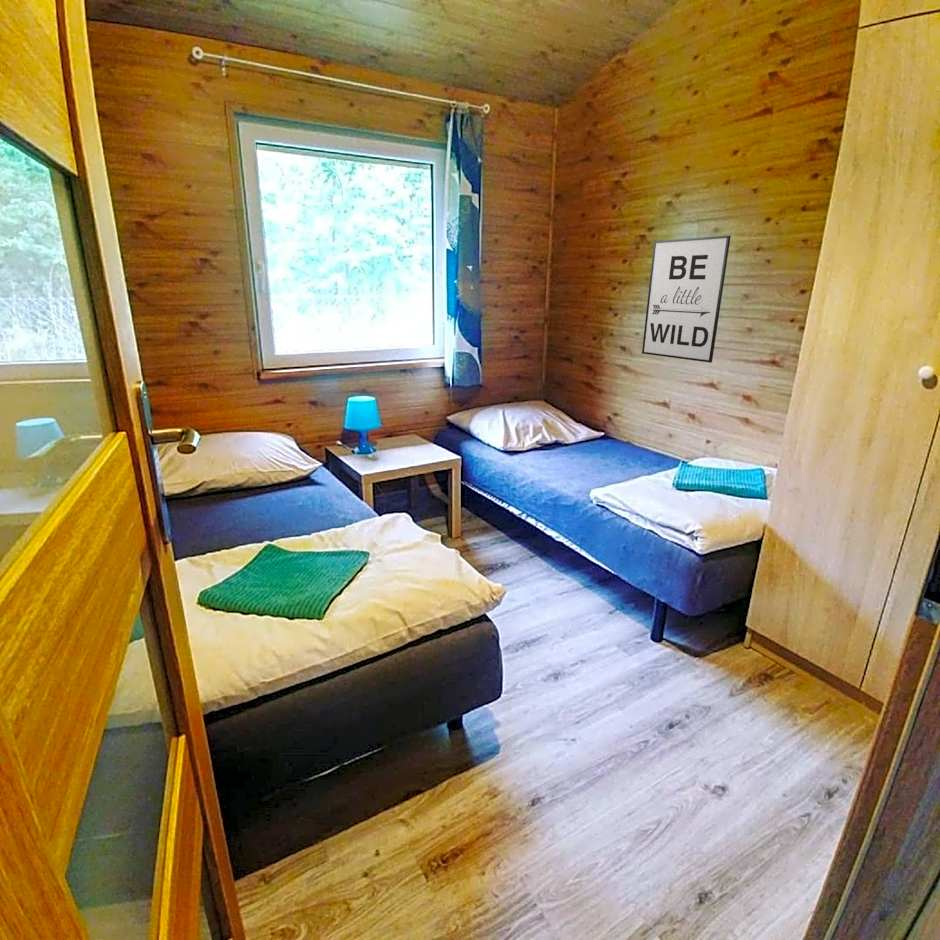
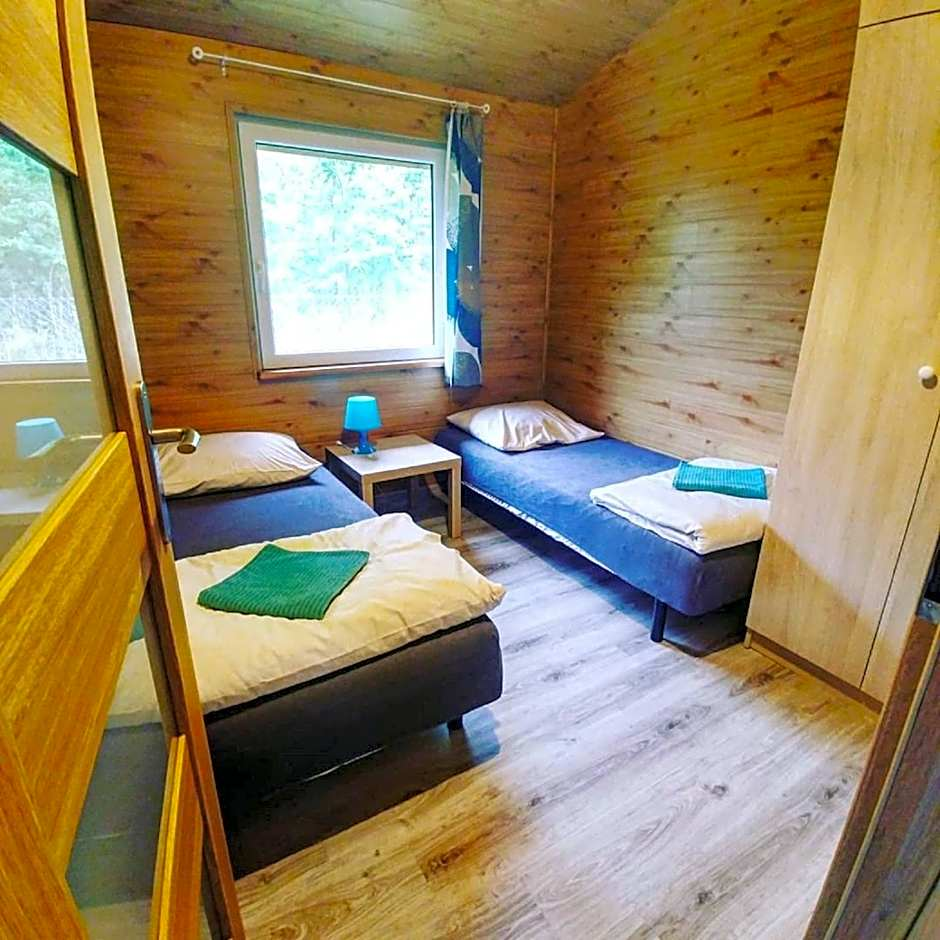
- wall art [641,235,732,364]
